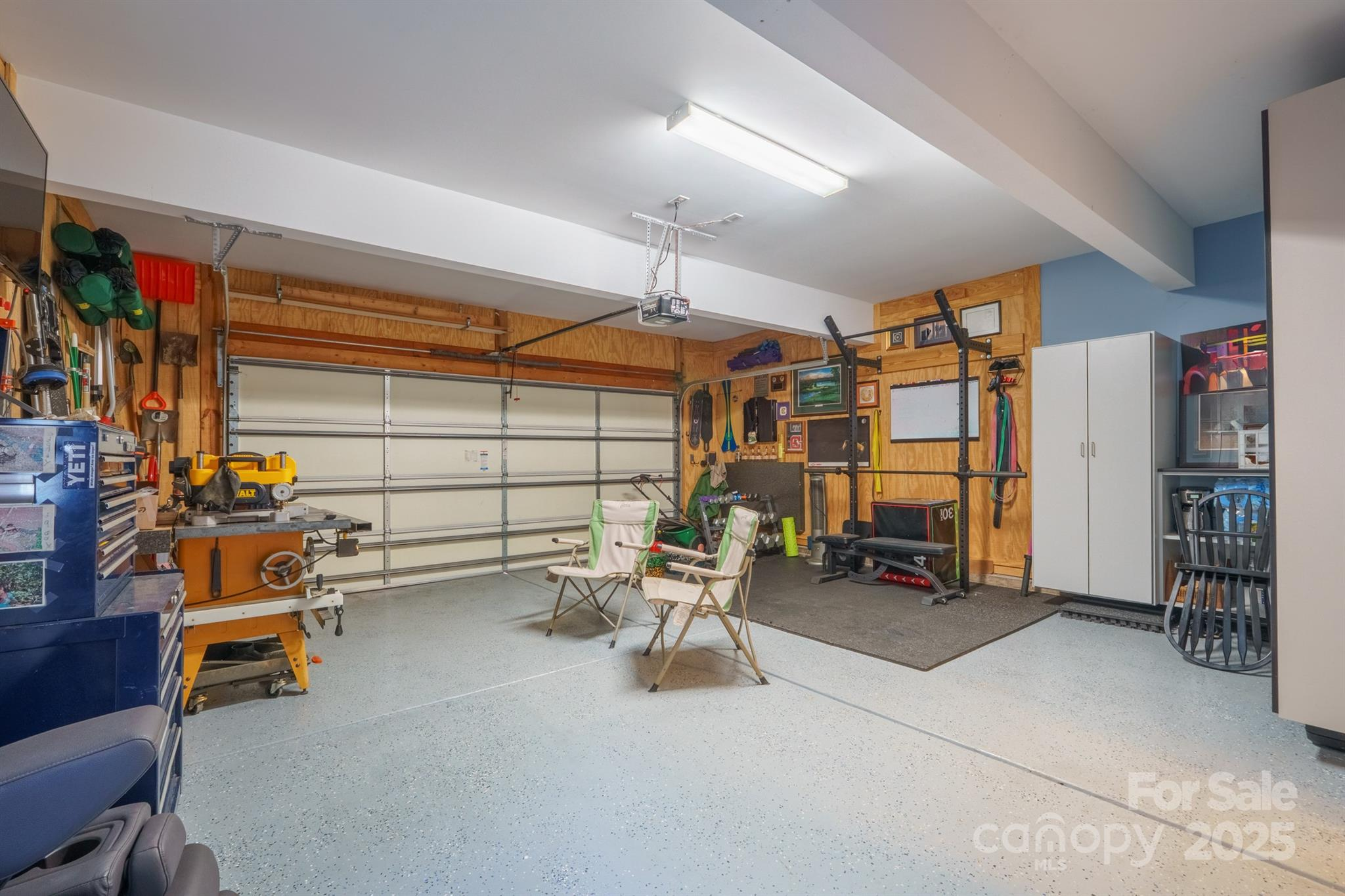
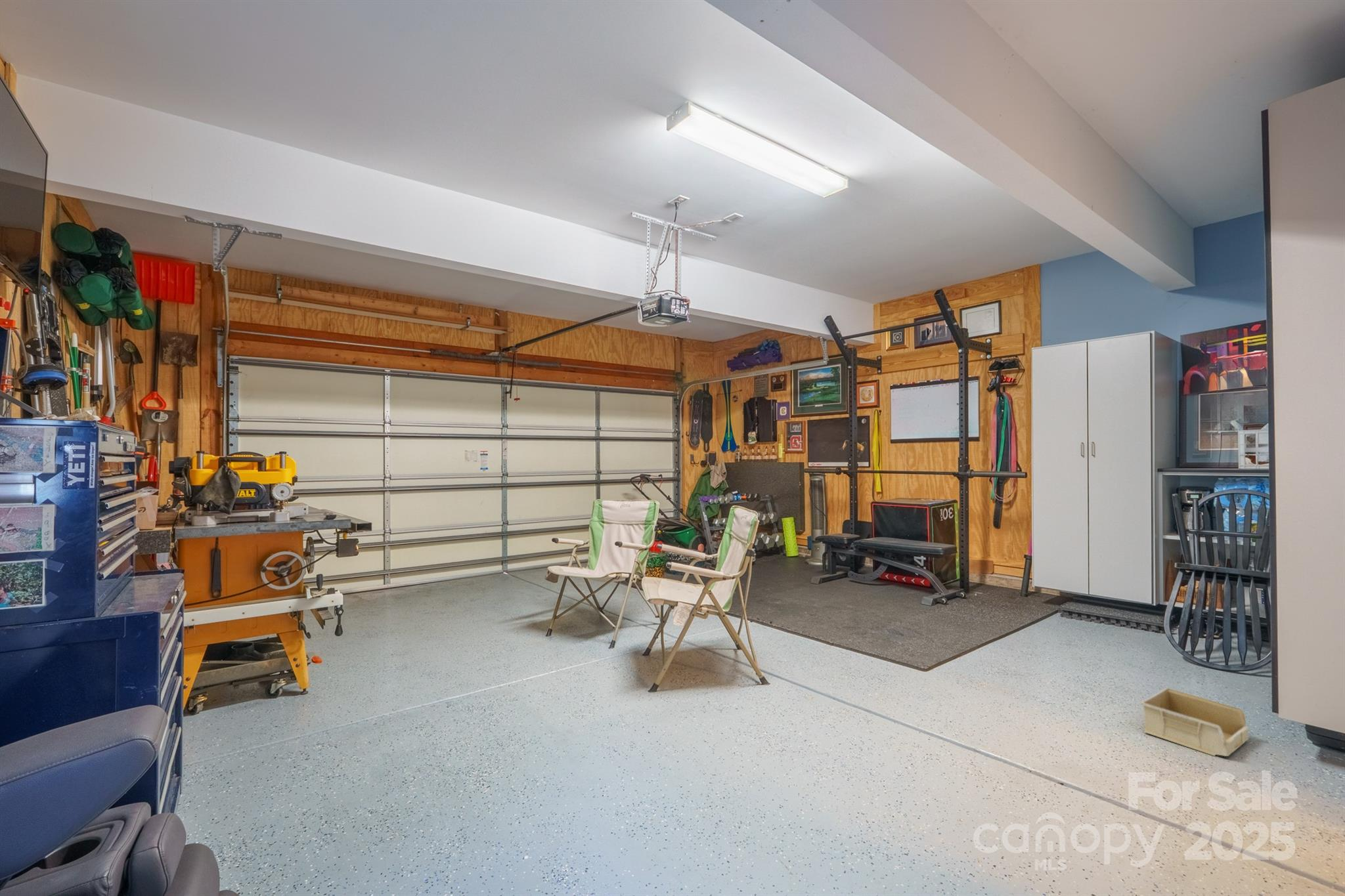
+ storage bin [1140,687,1249,757]
